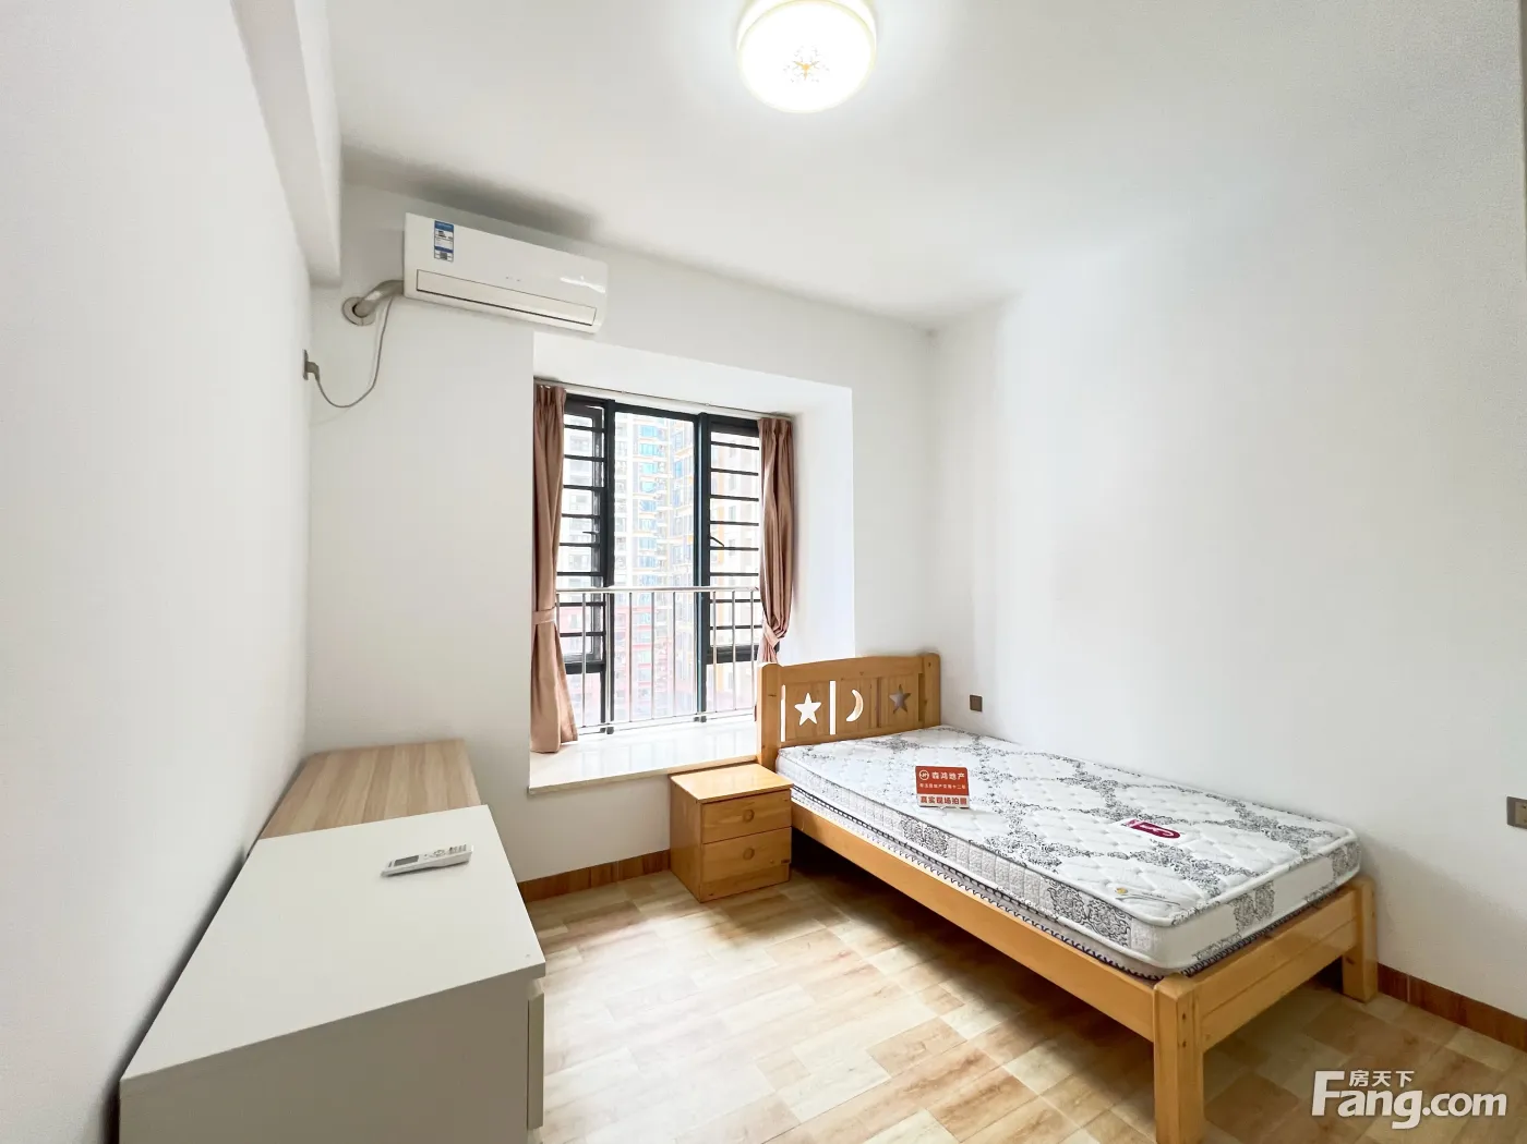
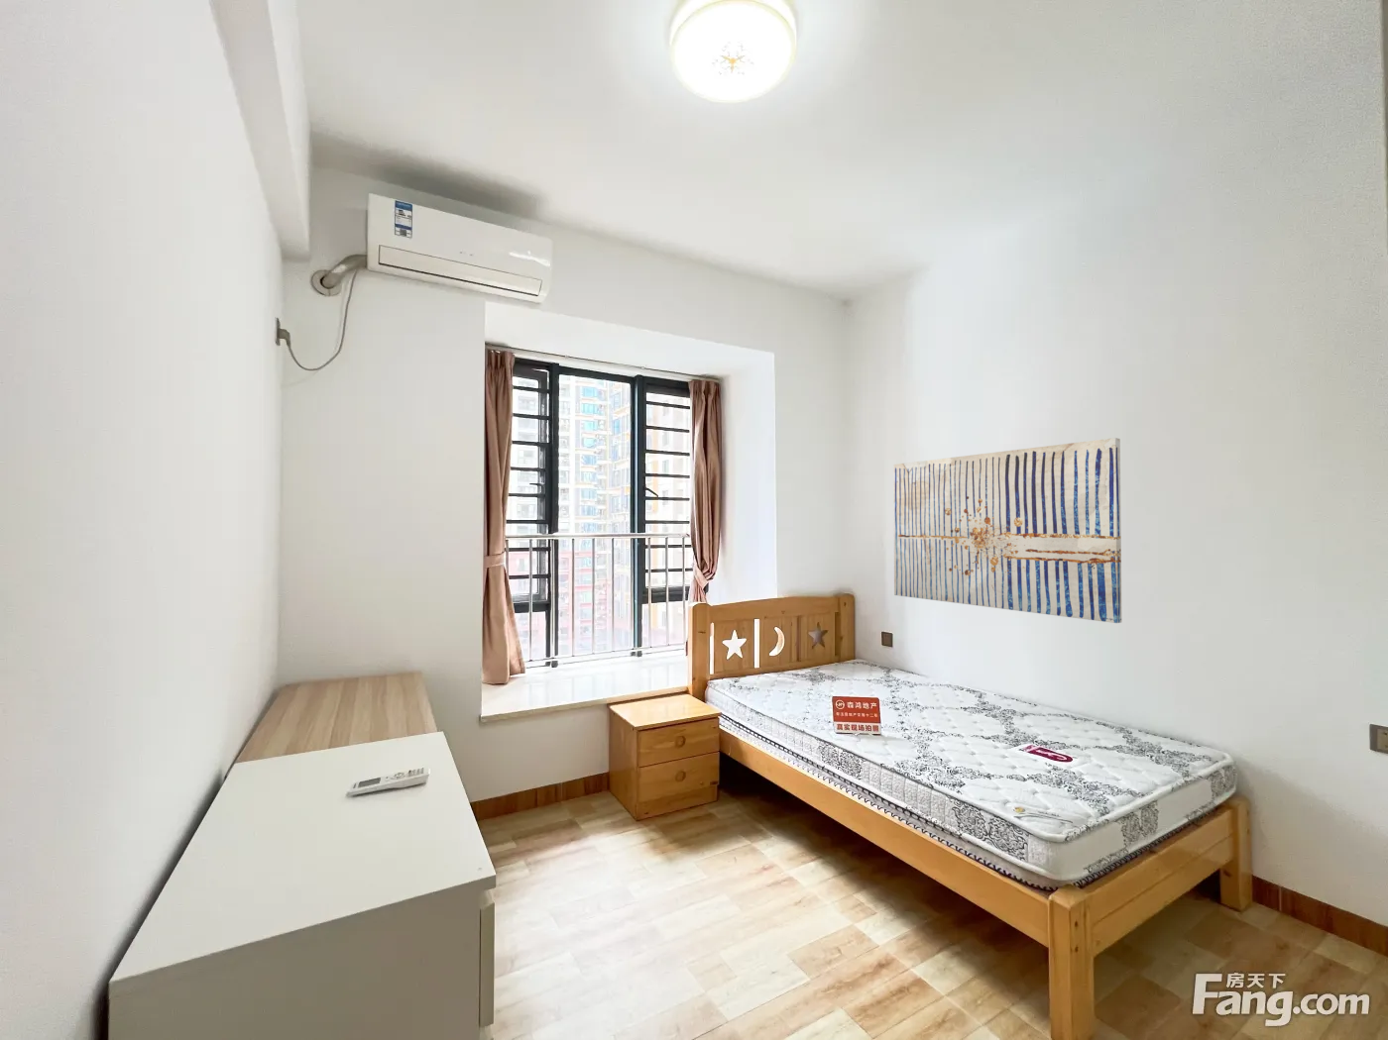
+ wall art [893,437,1122,624]
